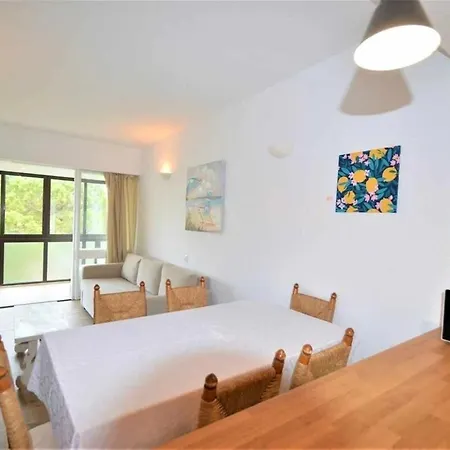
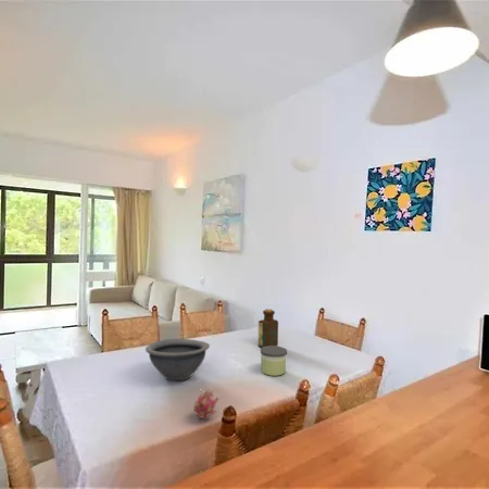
+ fruit [192,385,220,421]
+ bottle [256,308,279,348]
+ candle [260,346,288,377]
+ bowl [145,338,211,381]
